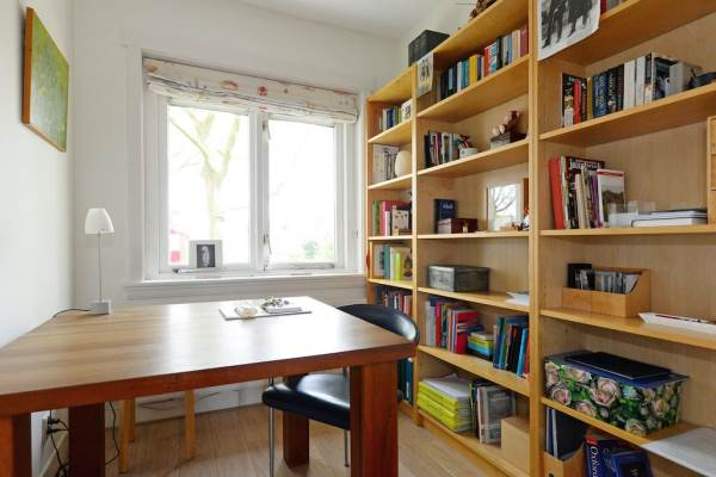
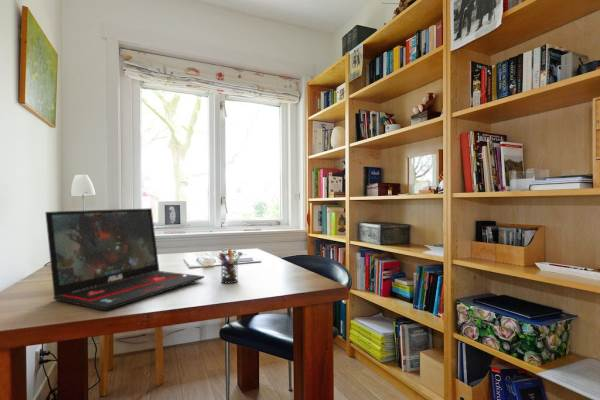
+ pen holder [218,248,243,285]
+ laptop [44,207,205,311]
